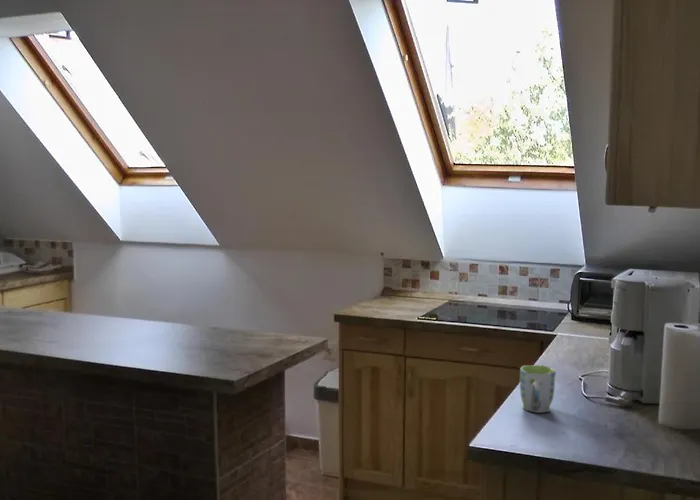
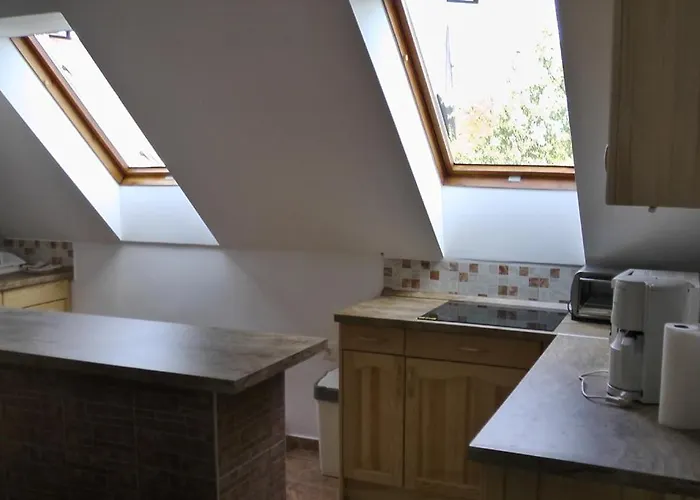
- mug [519,364,557,414]
